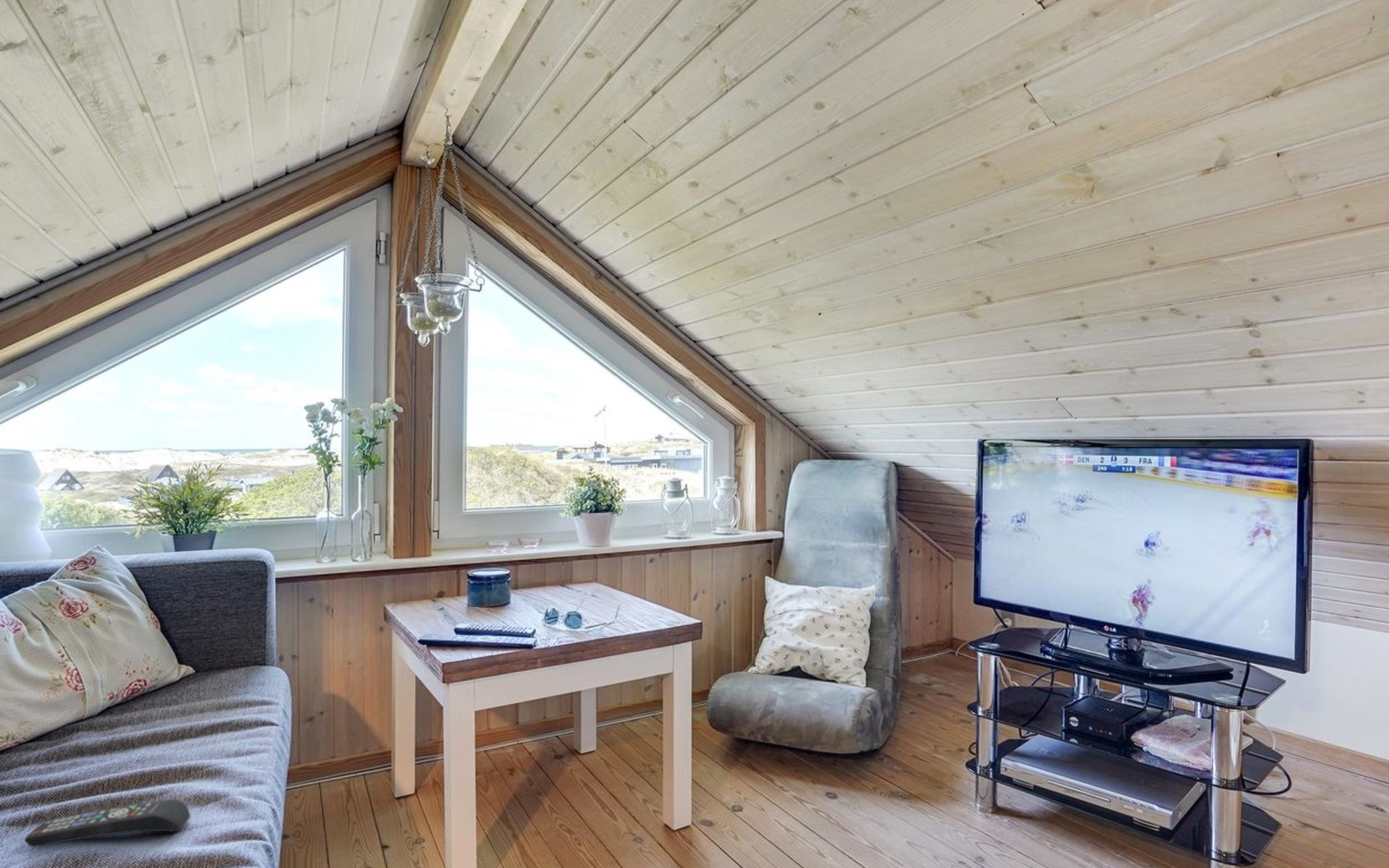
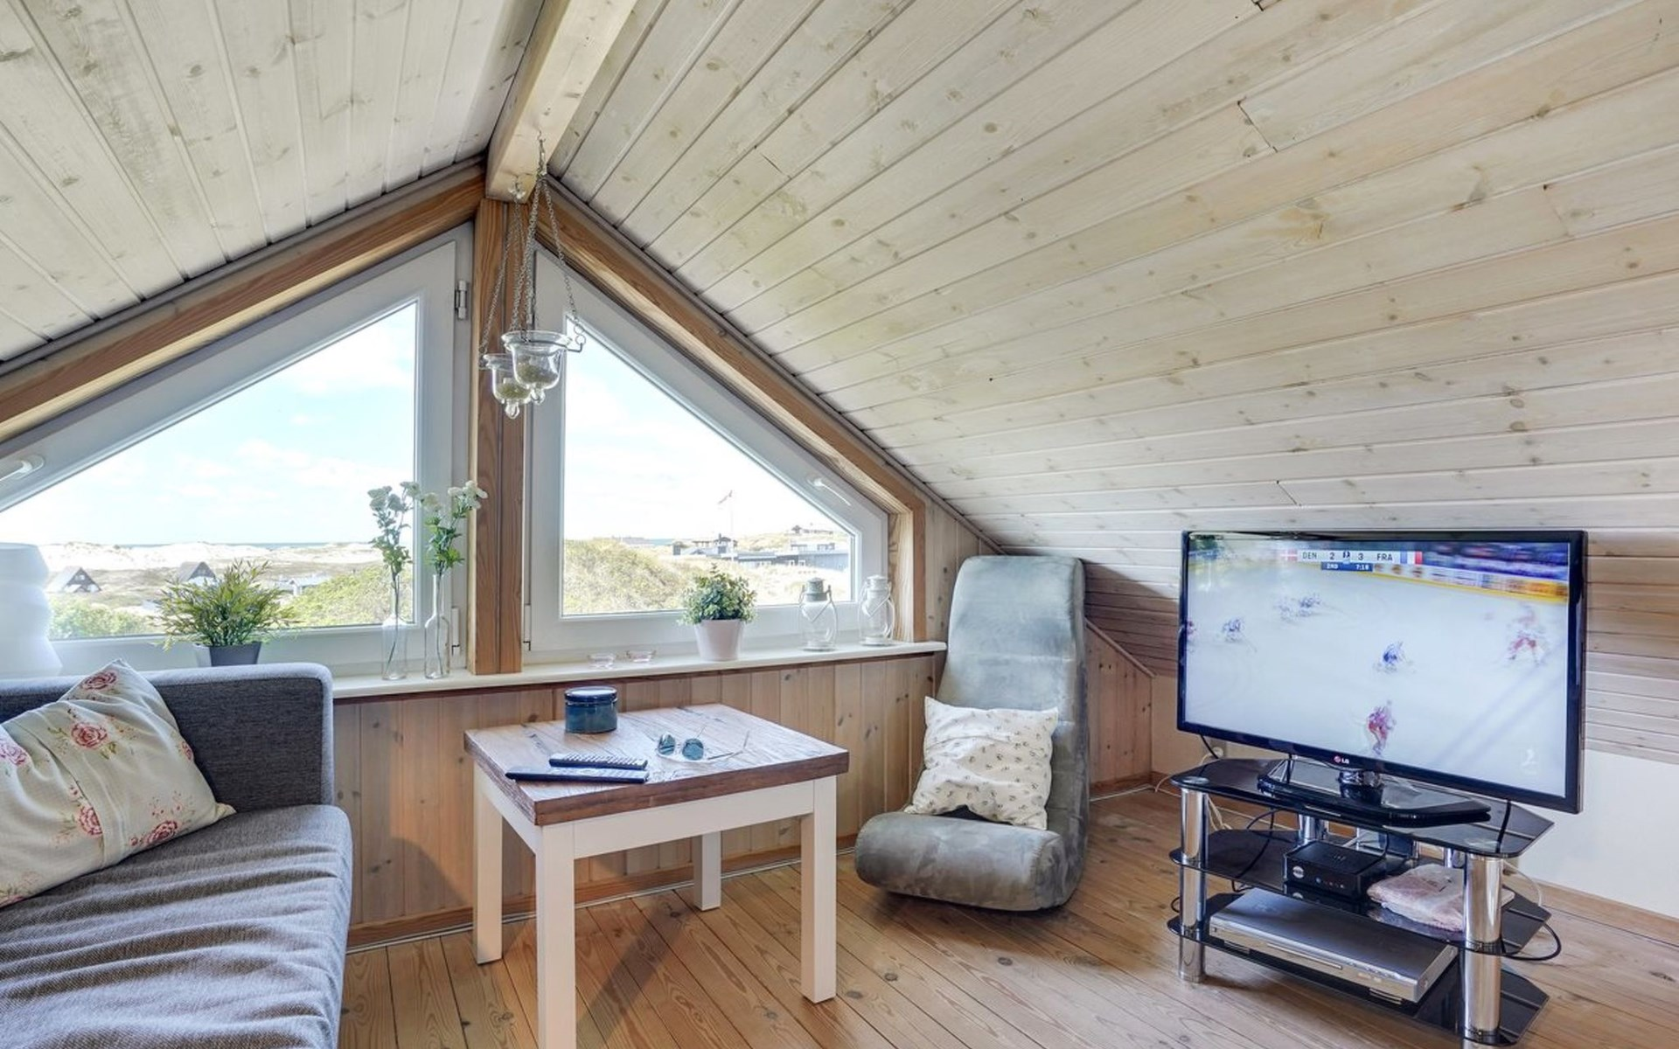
- remote control [24,799,191,848]
